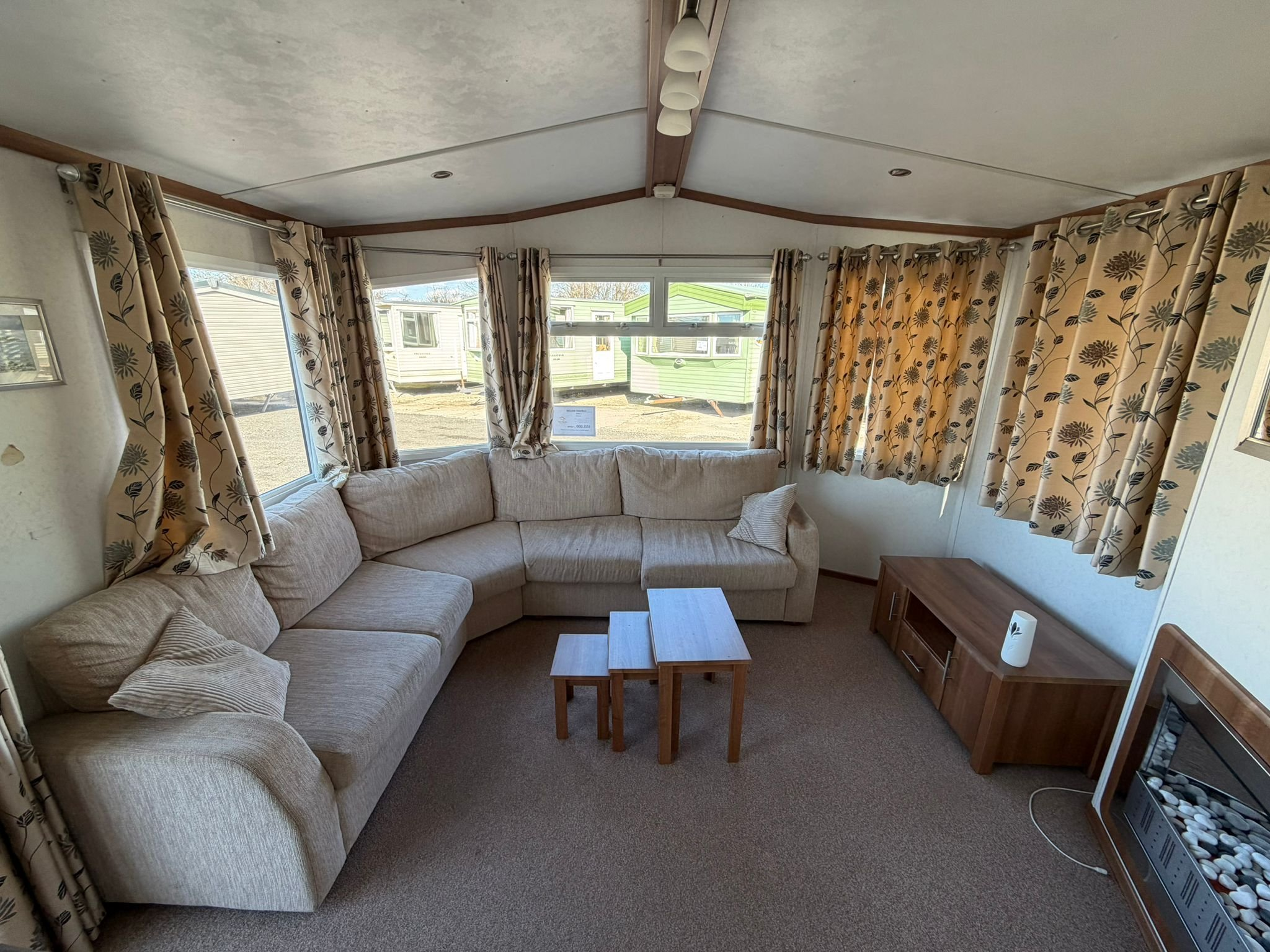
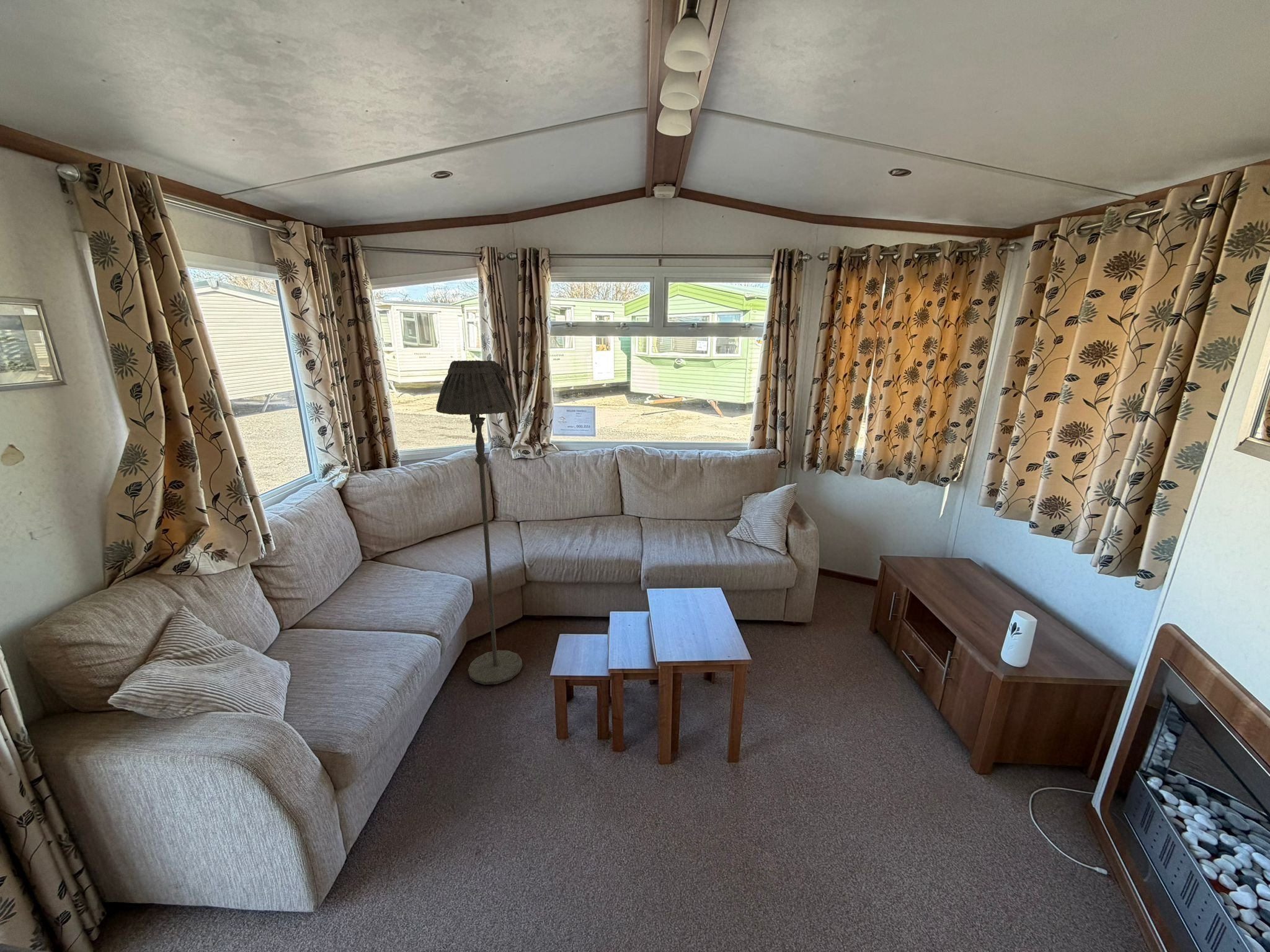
+ floor lamp [435,359,523,685]
